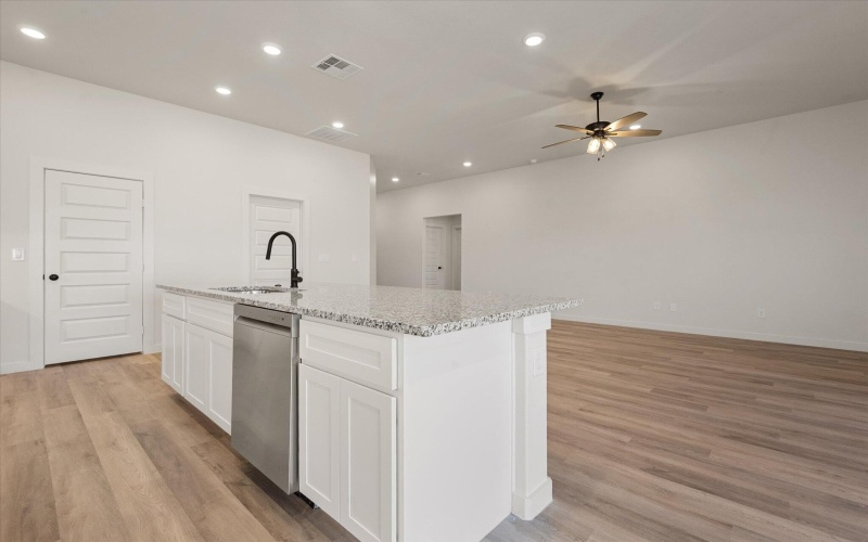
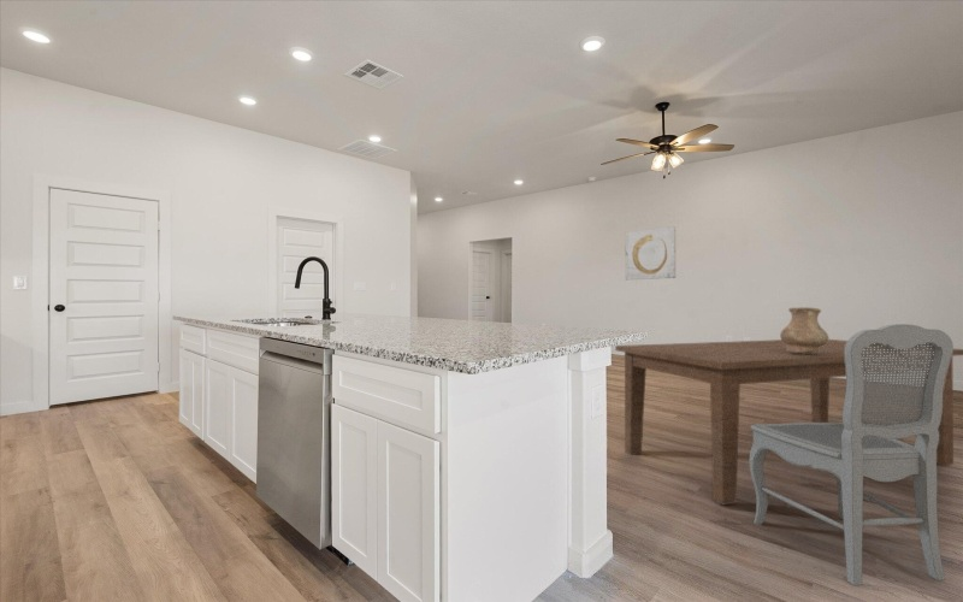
+ dining chair [748,323,955,586]
+ vase [779,306,829,355]
+ wall art [625,225,677,282]
+ dining table [614,338,963,506]
